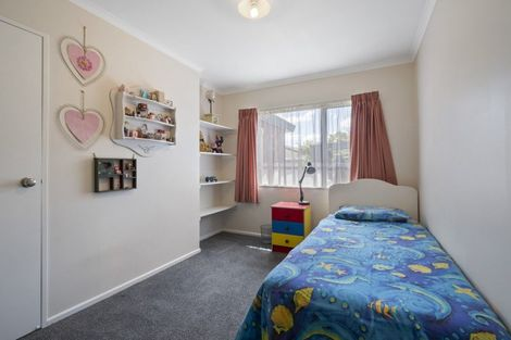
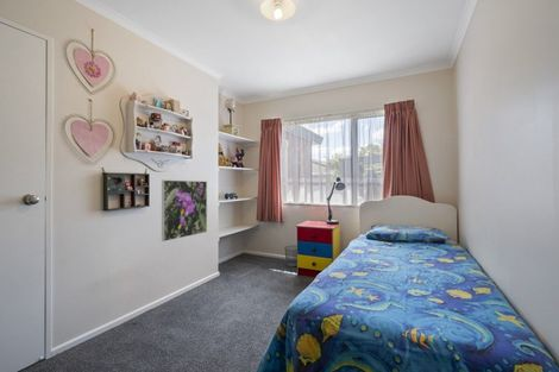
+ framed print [161,179,208,242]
